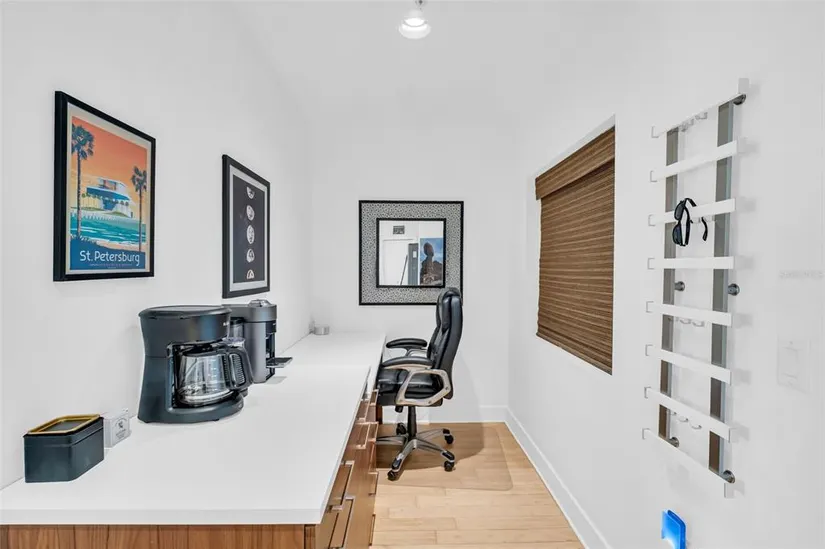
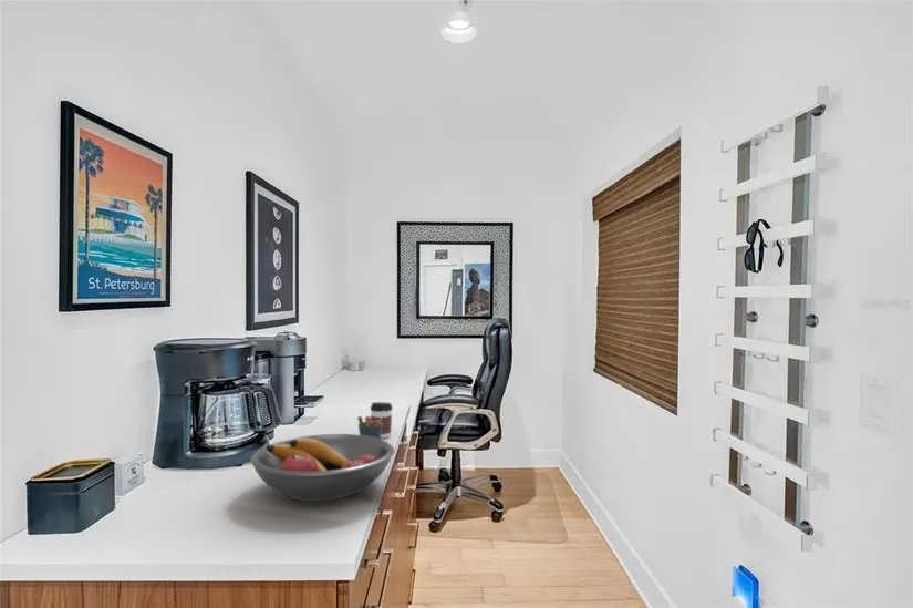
+ coffee cup [370,401,394,440]
+ pen holder [356,410,384,440]
+ fruit bowl [250,433,395,502]
